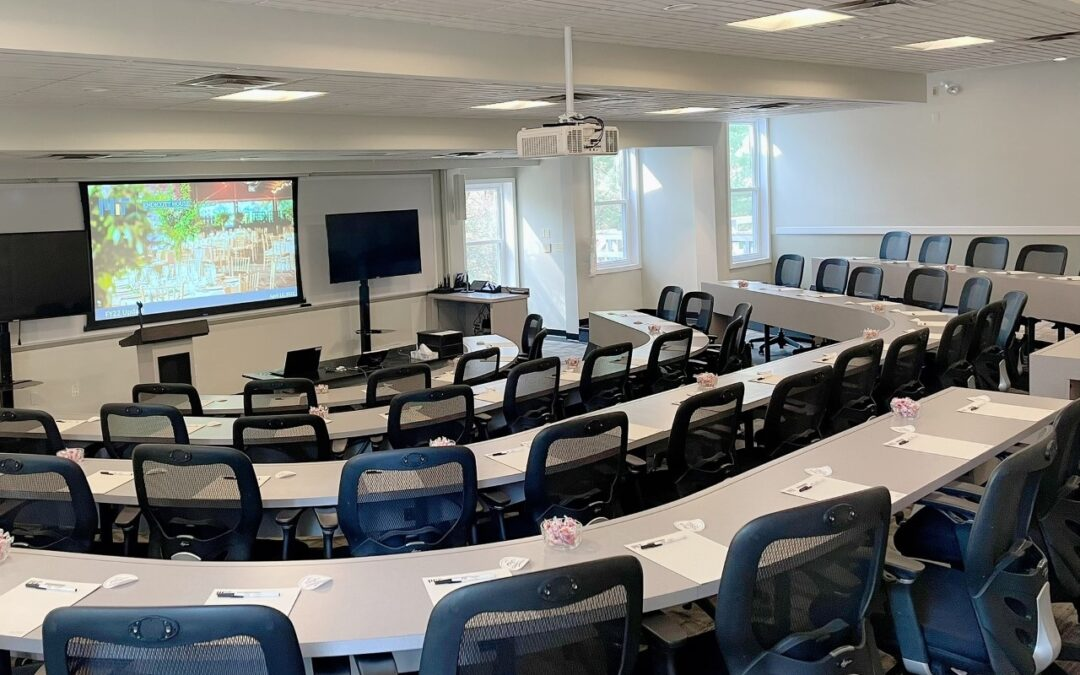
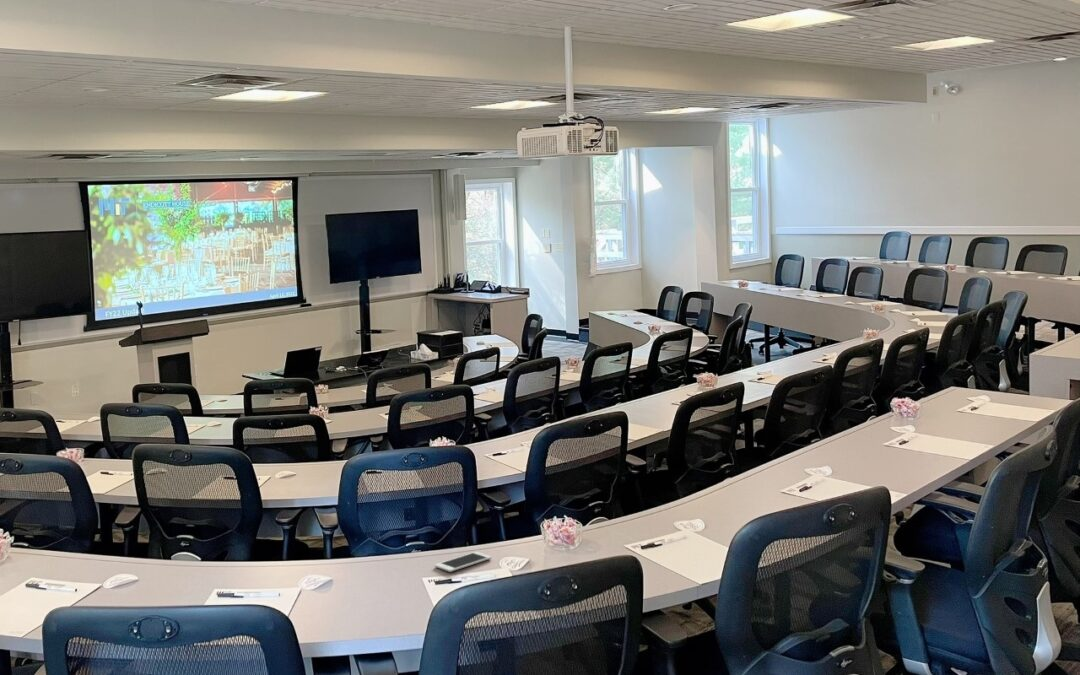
+ cell phone [434,551,492,573]
